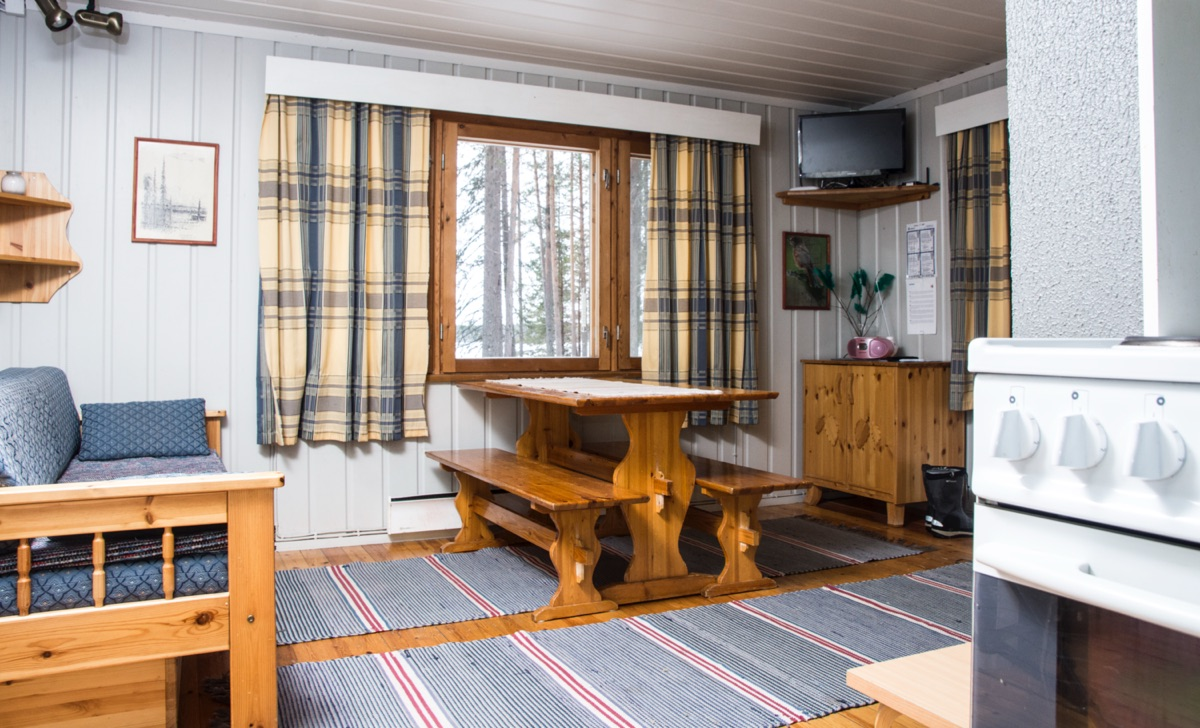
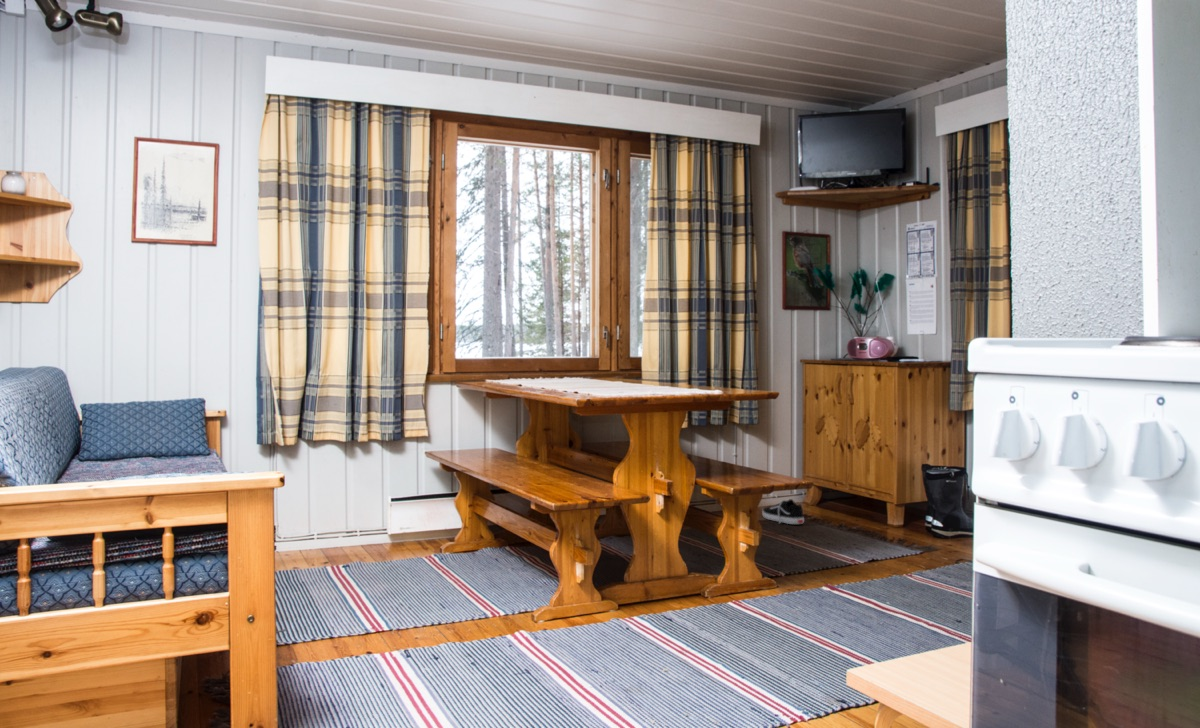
+ shoe [761,498,805,525]
